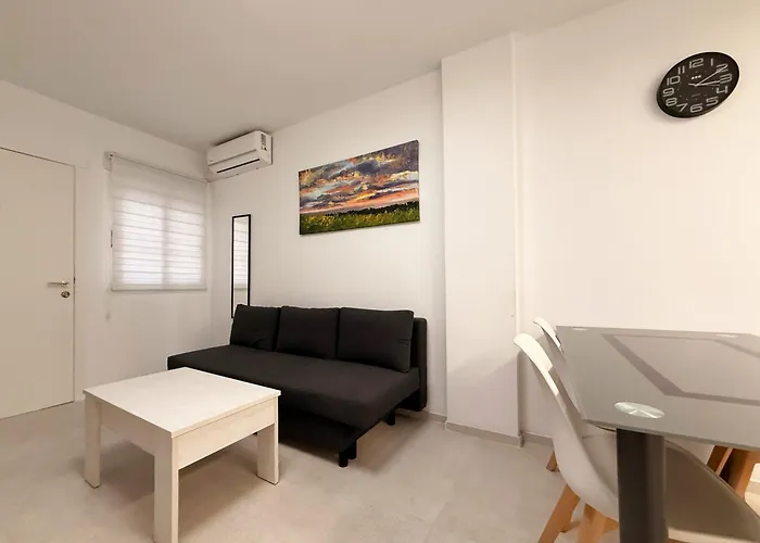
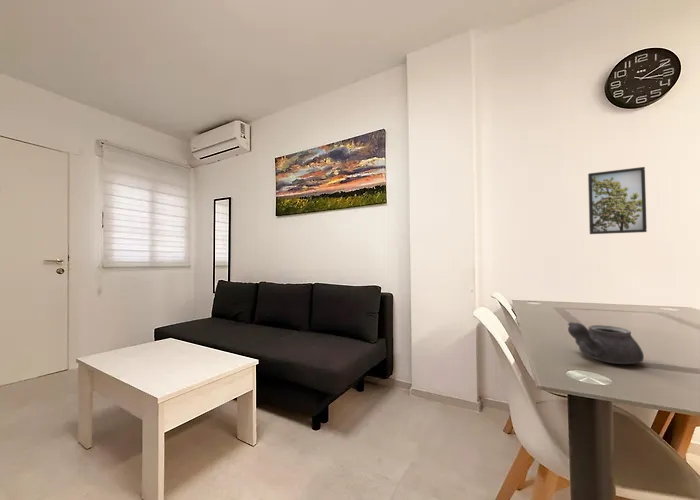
+ teapot [567,321,645,365]
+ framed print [587,166,648,235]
